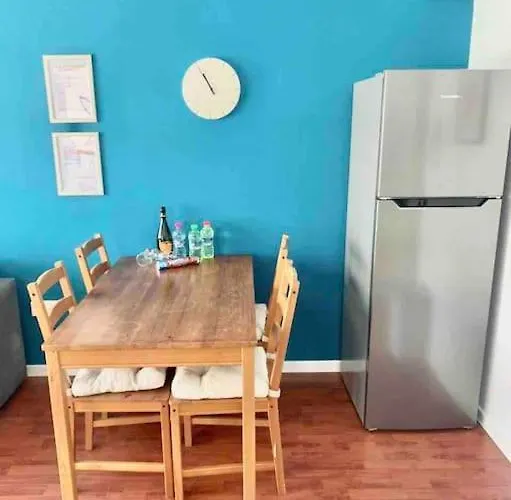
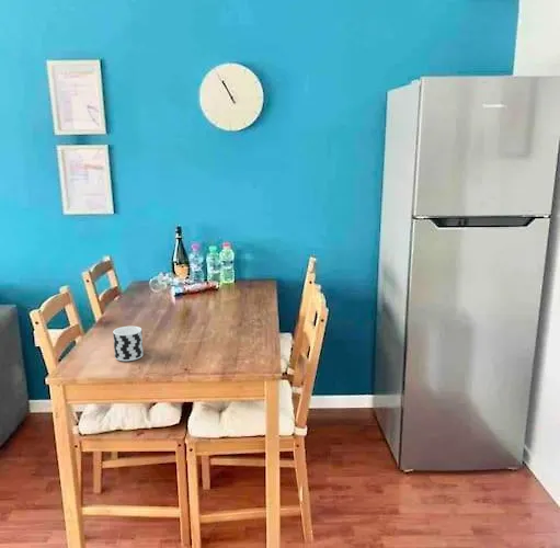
+ cup [112,326,145,362]
